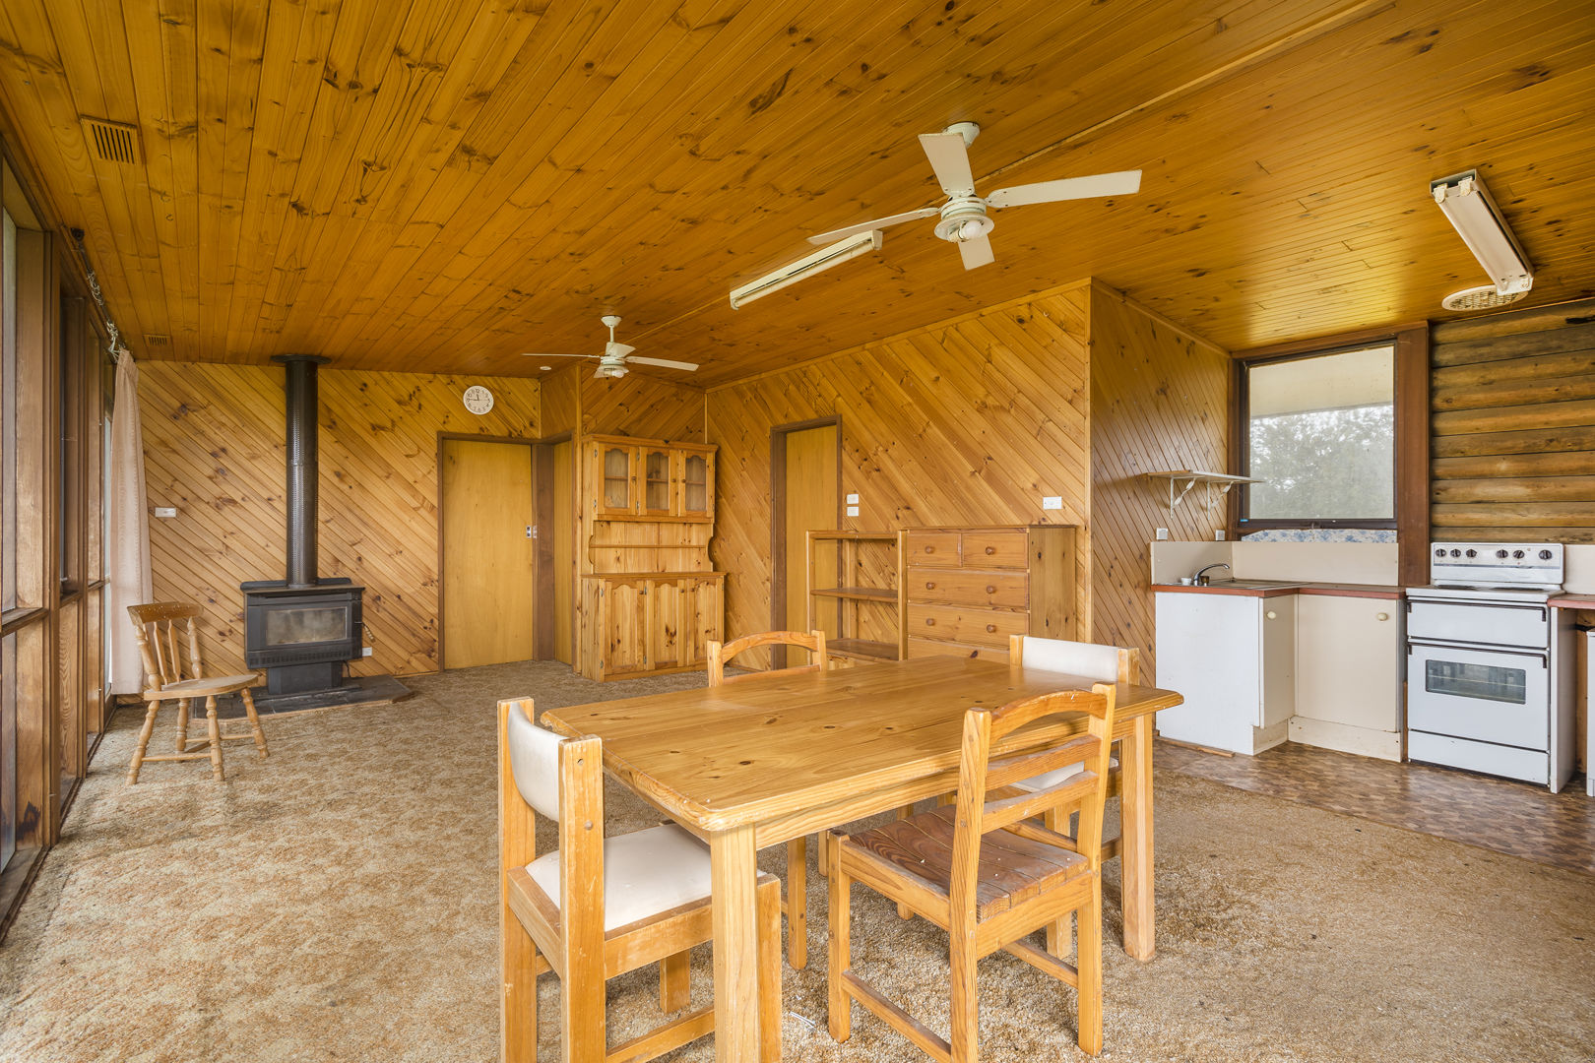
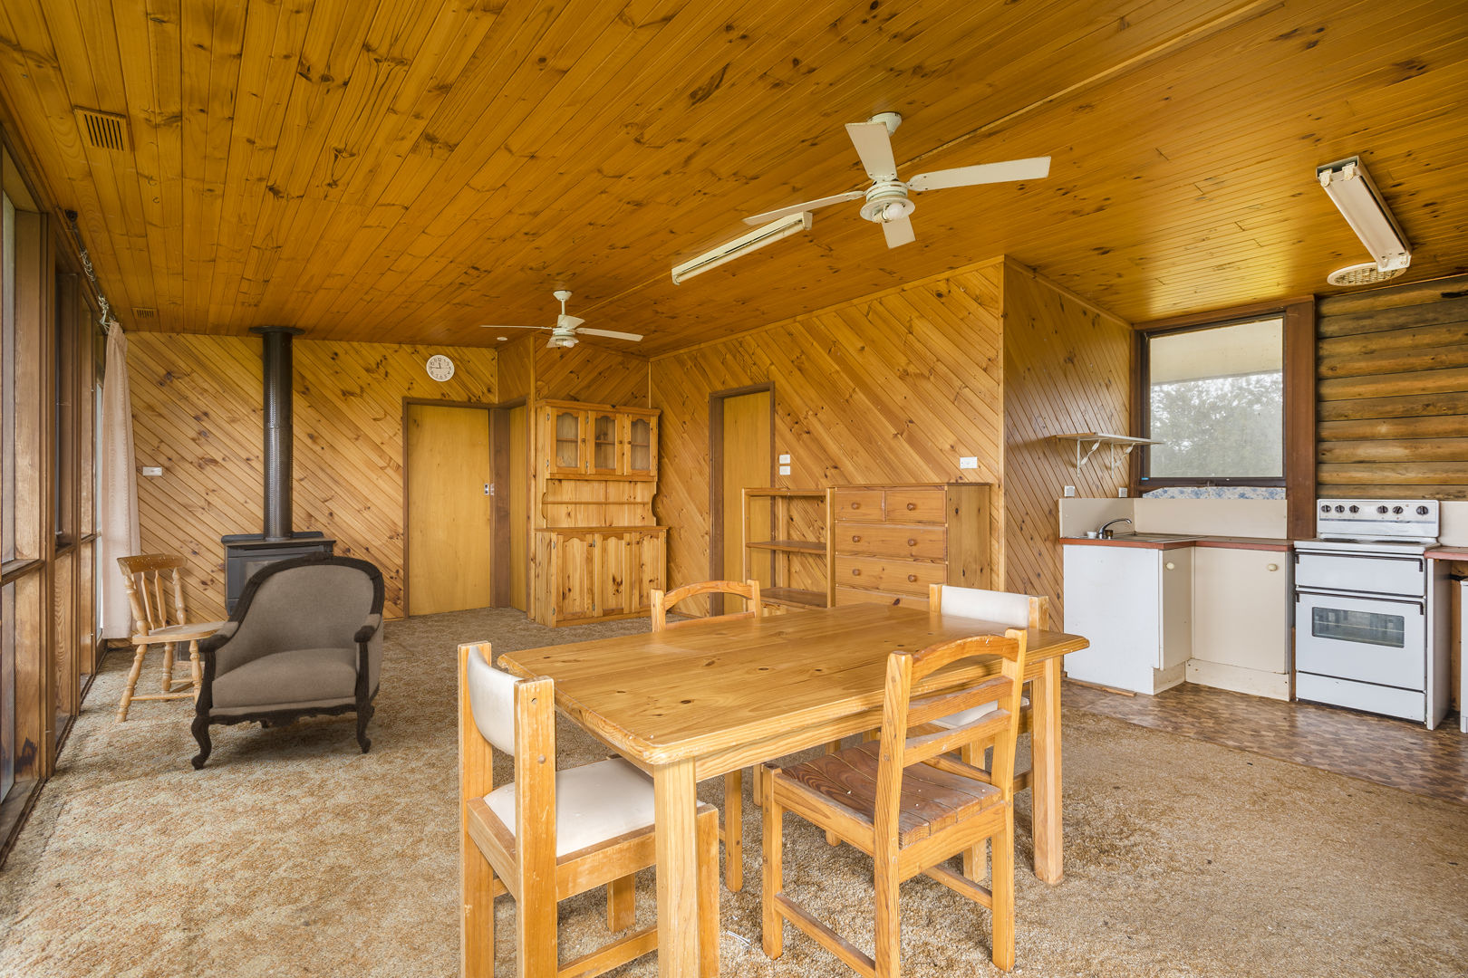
+ armchair [190,550,386,771]
